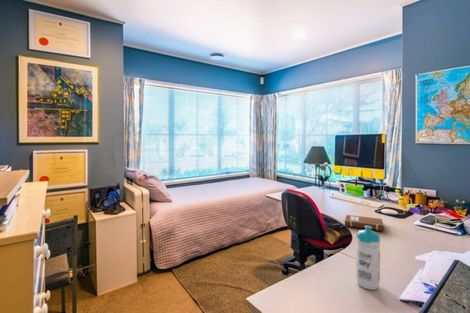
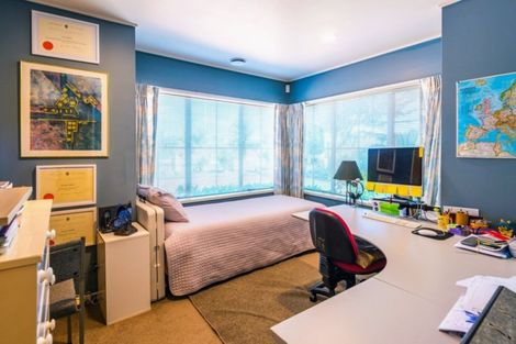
- notebook [344,214,385,232]
- water bottle [355,226,381,291]
